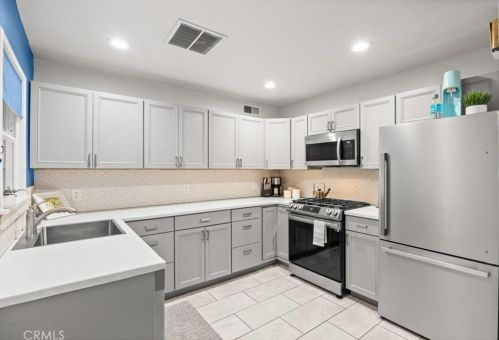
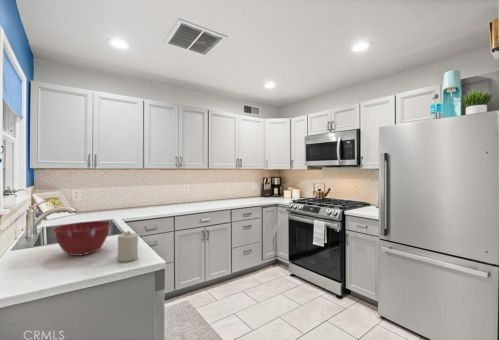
+ candle [116,230,139,263]
+ mixing bowl [52,220,112,257]
